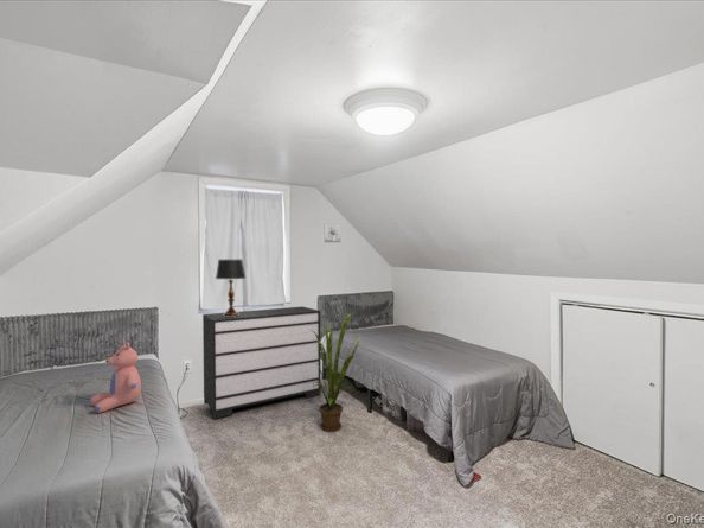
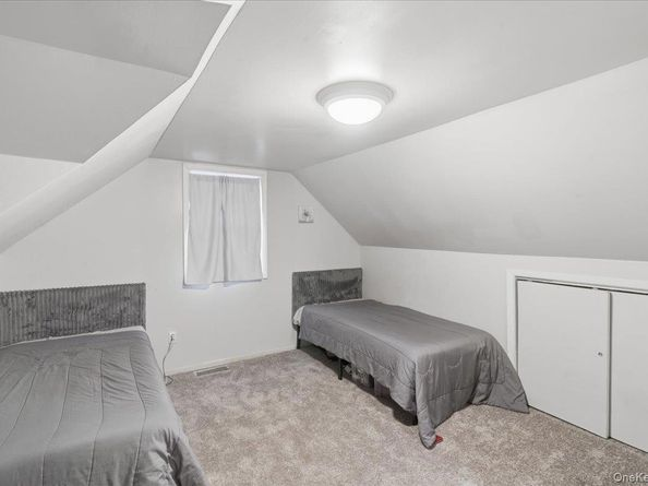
- table lamp [215,259,247,317]
- teddy bear [89,338,142,414]
- dresser [201,305,322,420]
- house plant [308,312,361,432]
